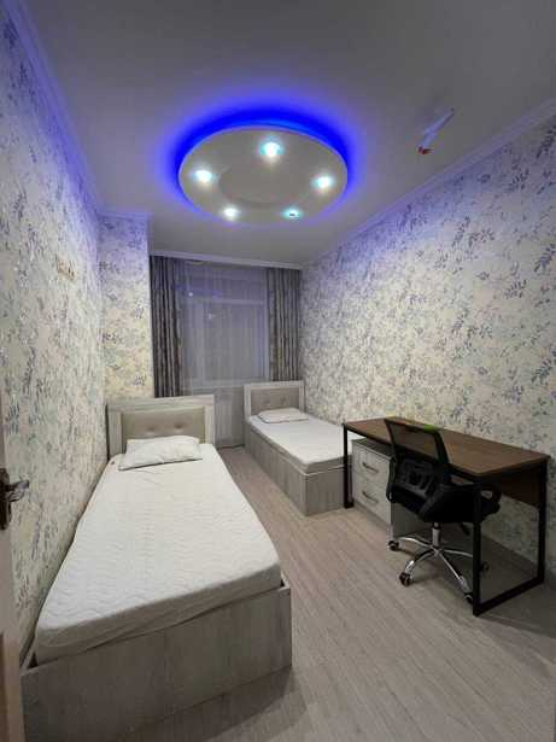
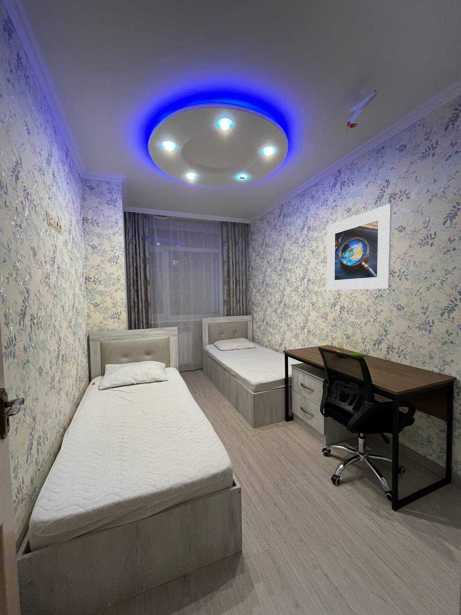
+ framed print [326,203,393,291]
